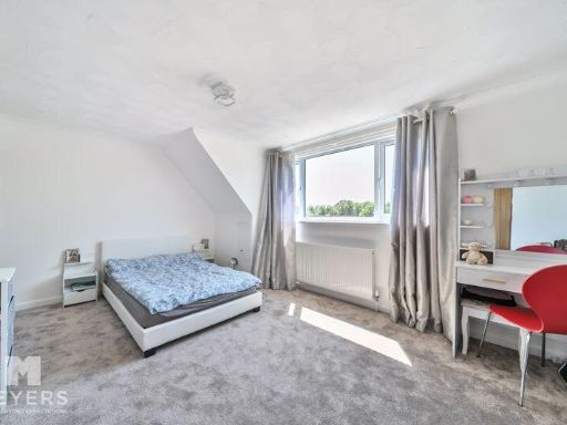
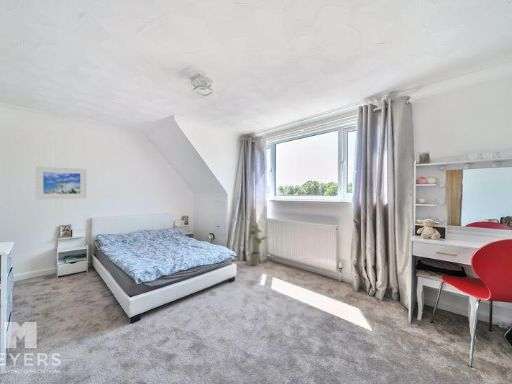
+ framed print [35,165,88,200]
+ house plant [247,224,271,267]
